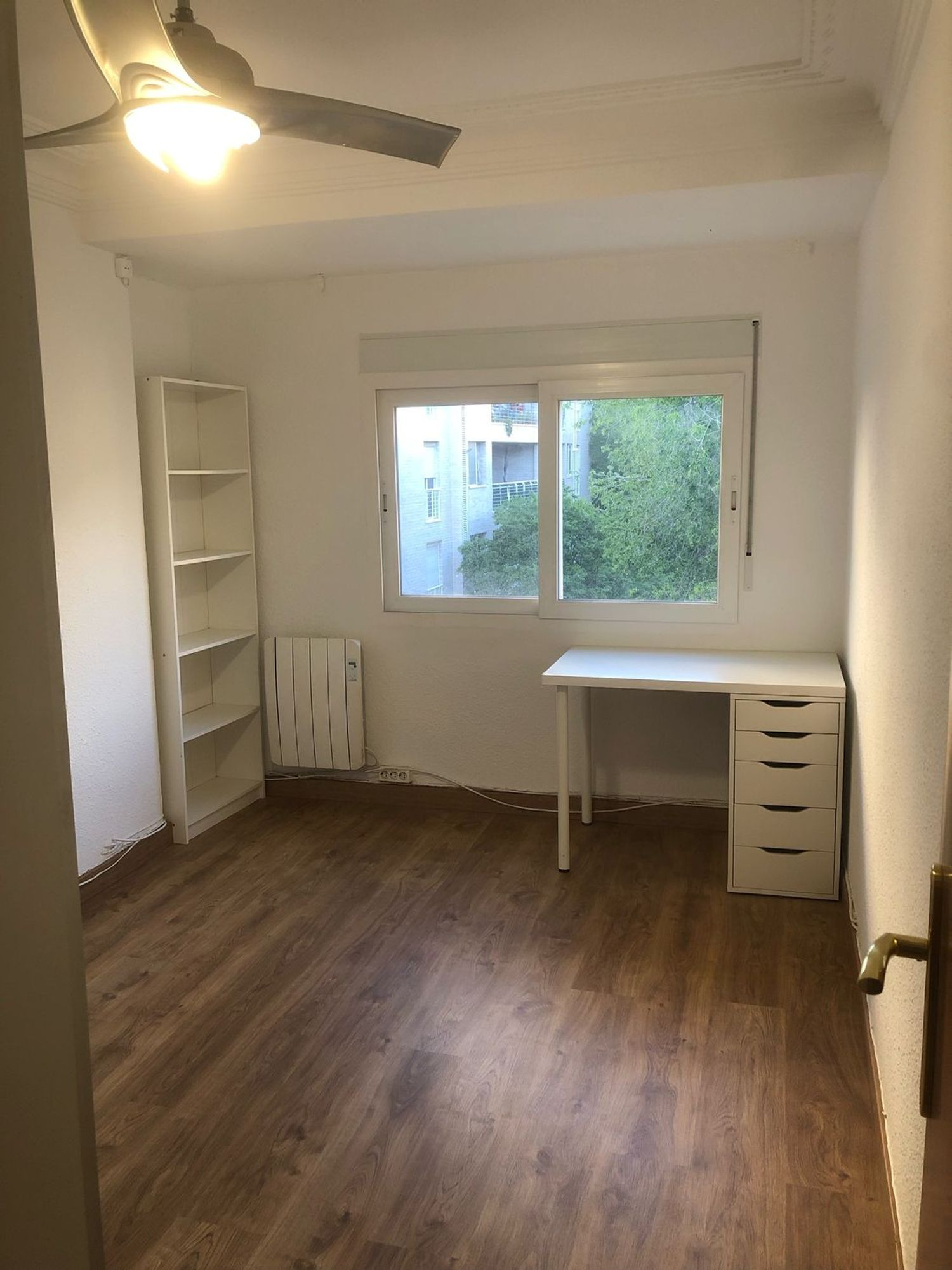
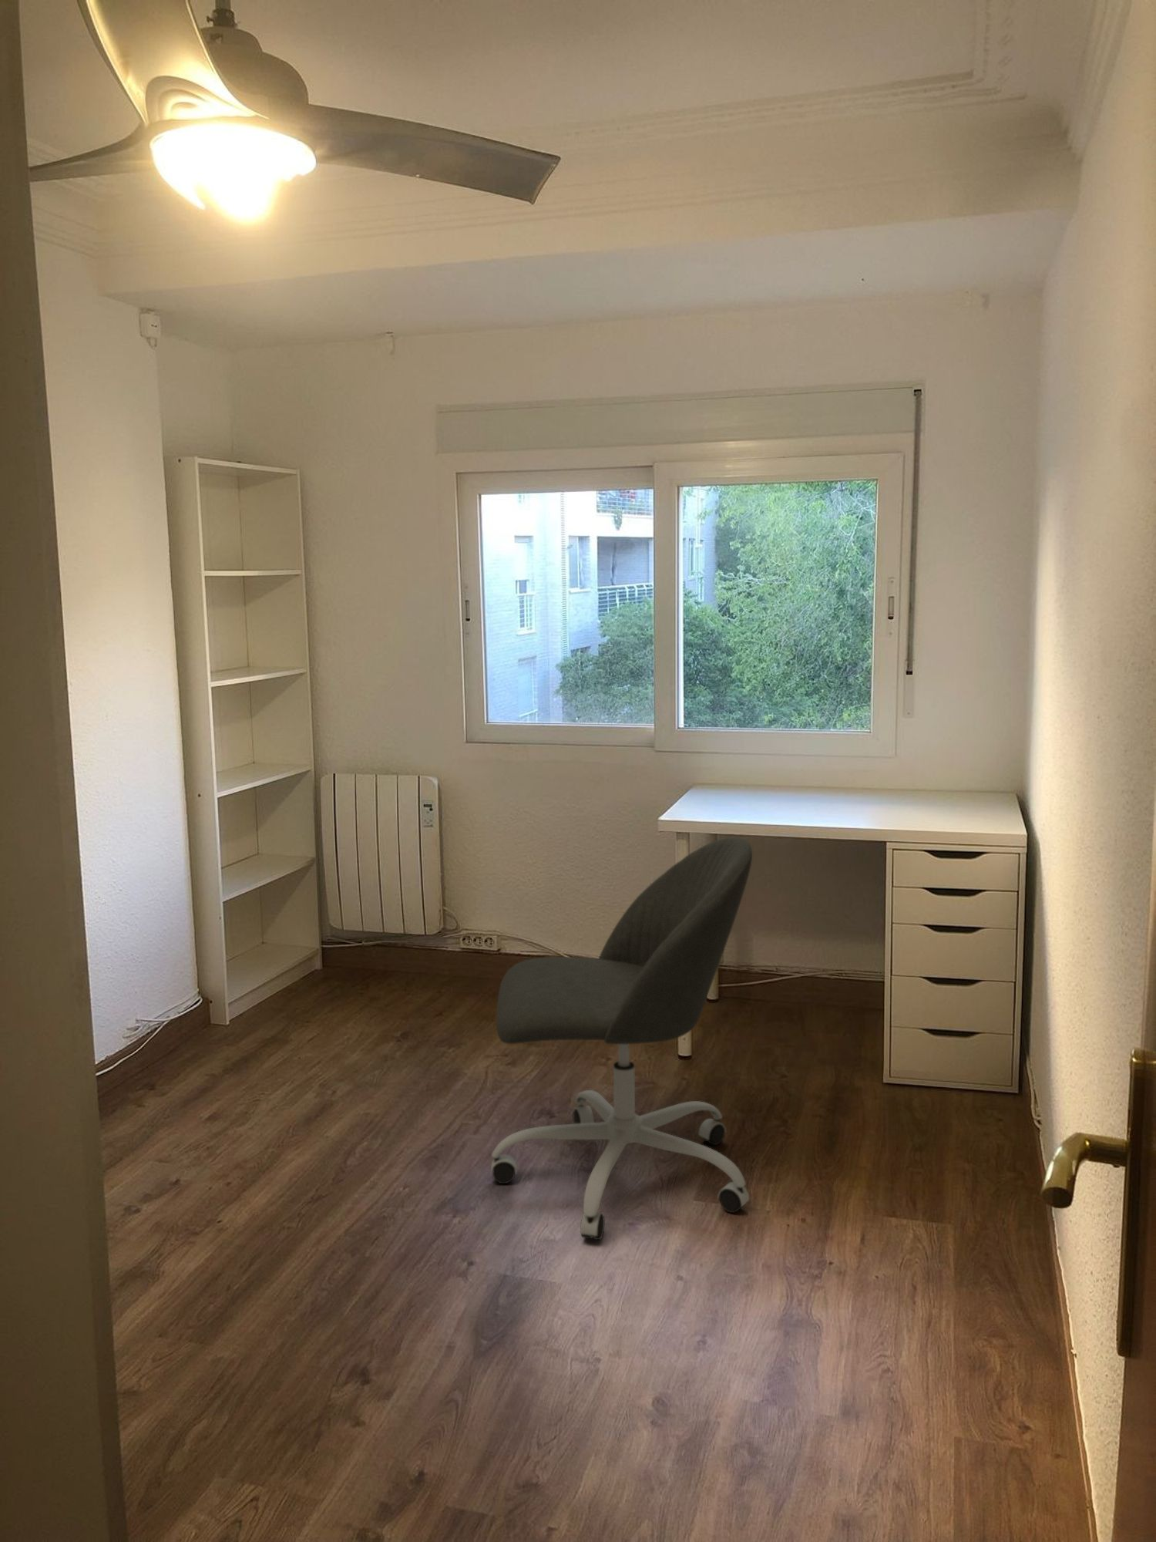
+ office chair [491,837,753,1241]
